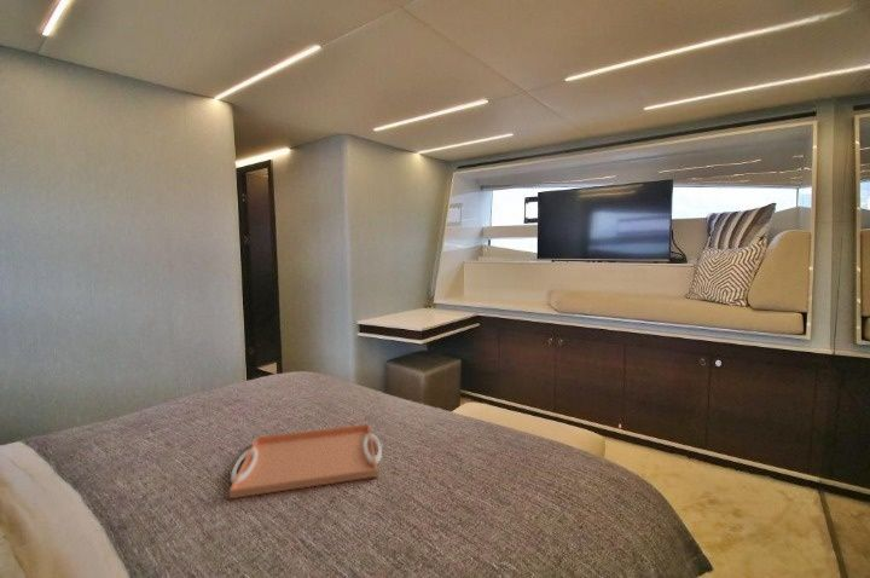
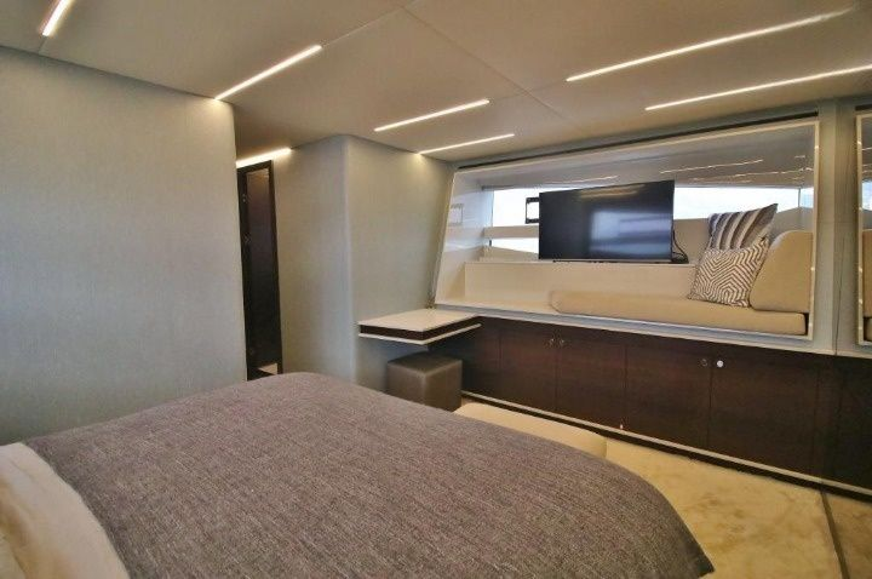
- serving tray [228,423,383,499]
